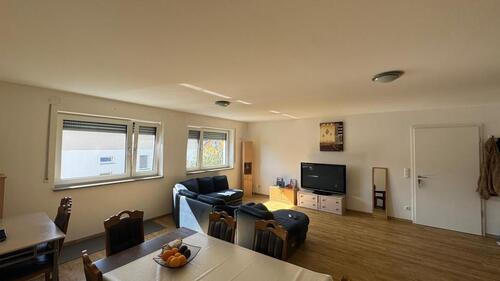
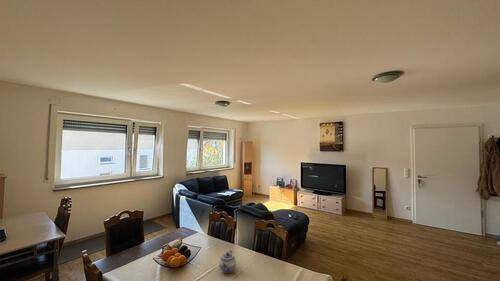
+ teapot [218,250,237,274]
